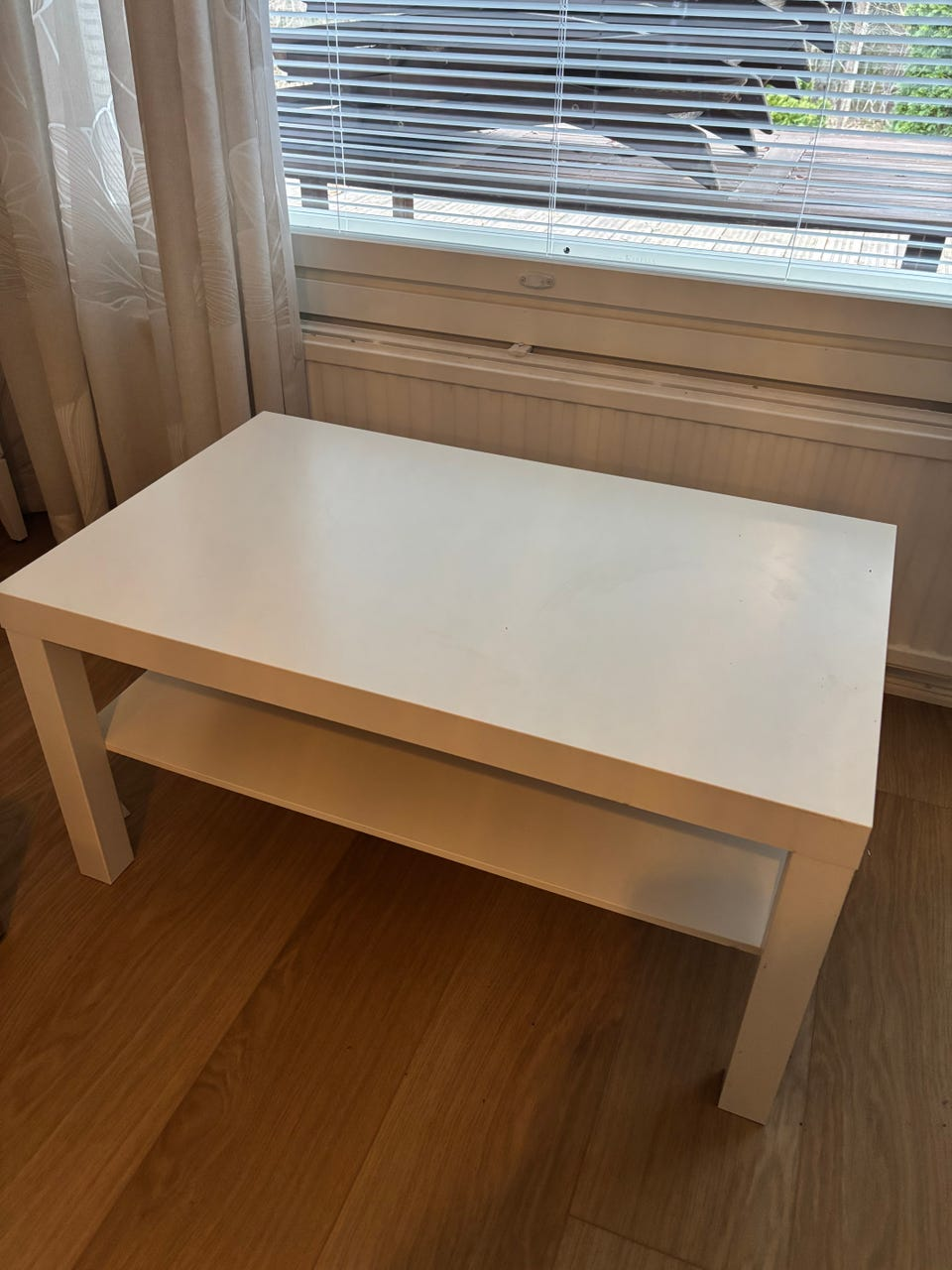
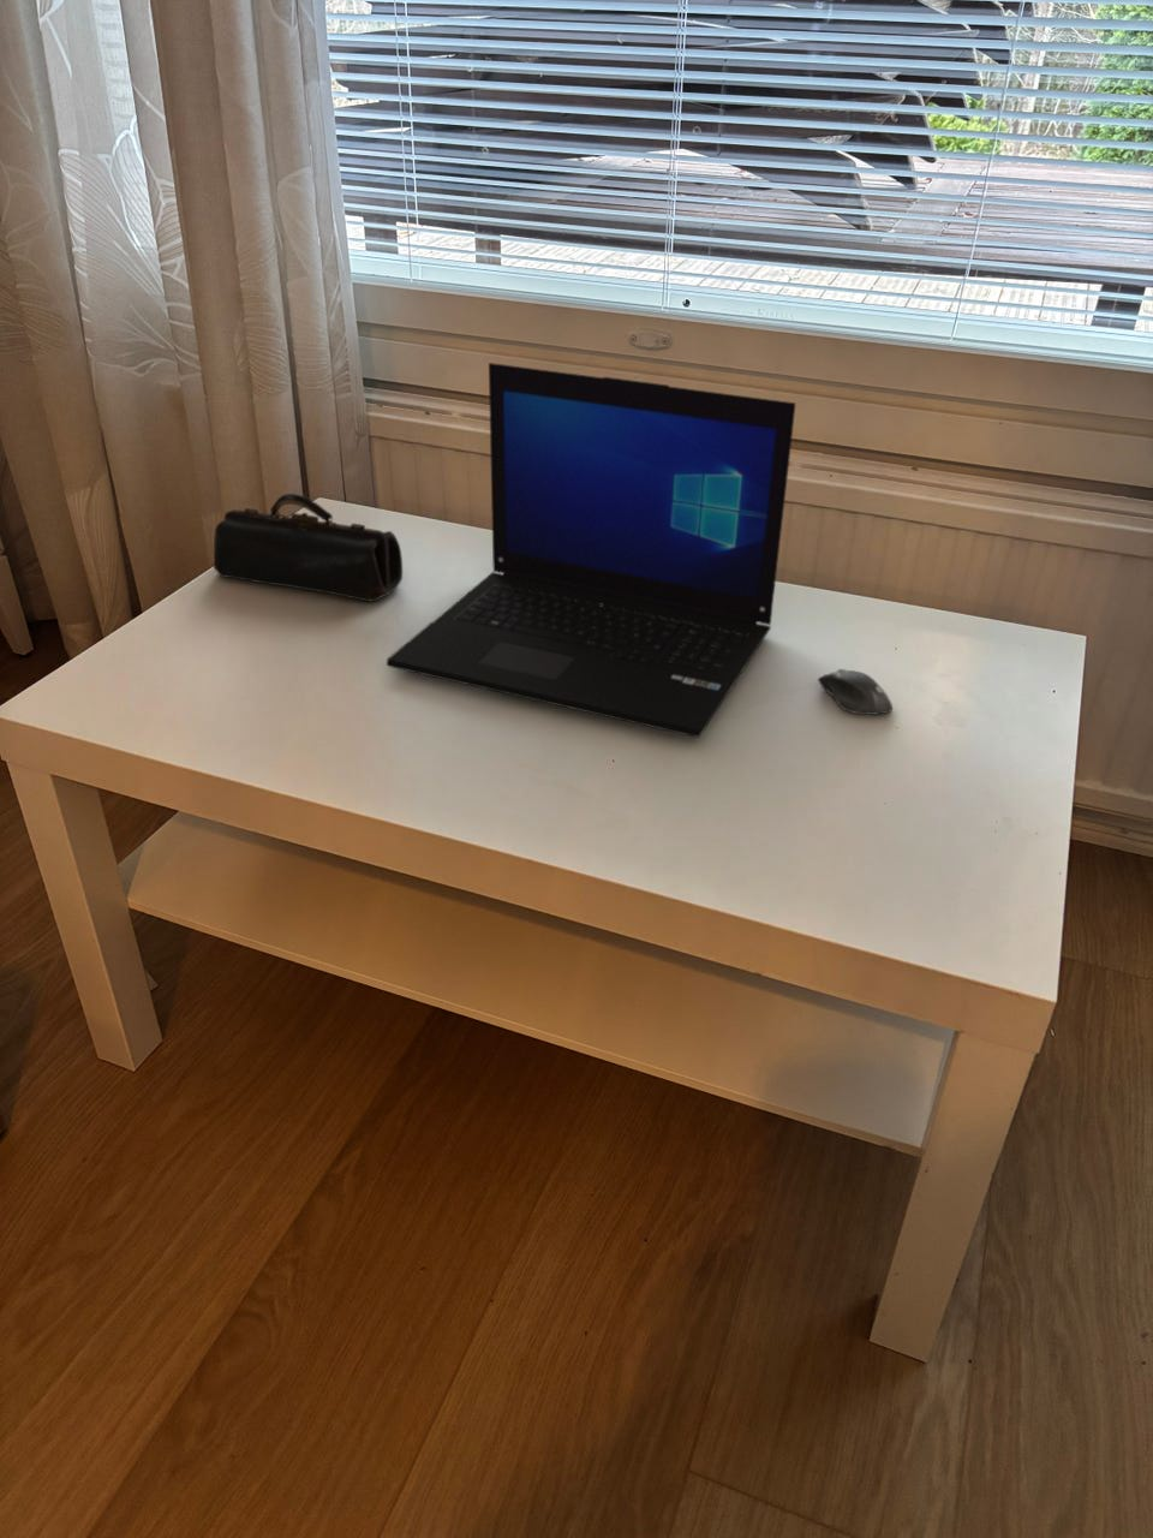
+ pencil case [213,493,403,603]
+ computer mouse [816,668,894,716]
+ laptop [385,362,796,739]
